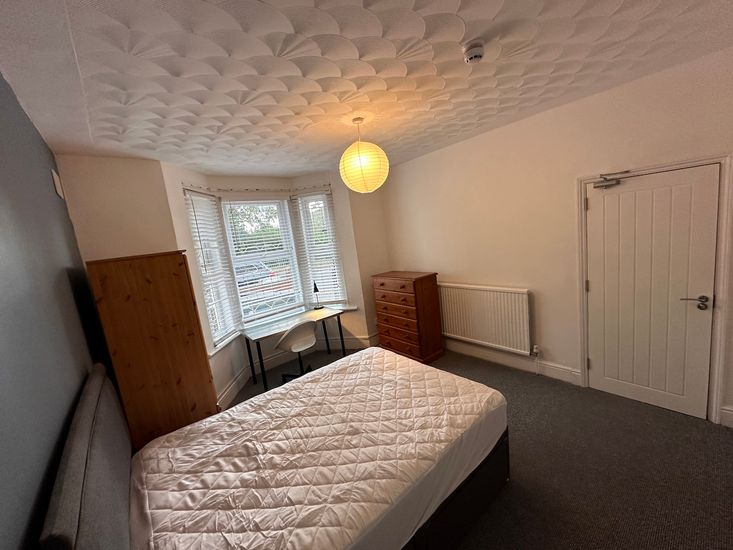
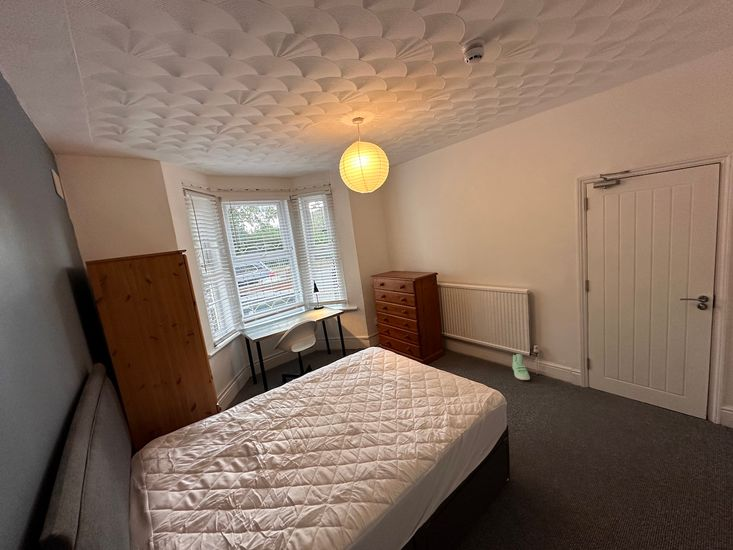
+ sneaker [510,353,531,381]
